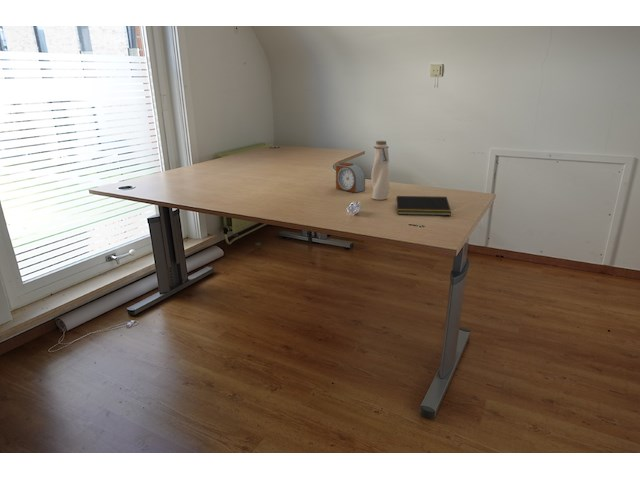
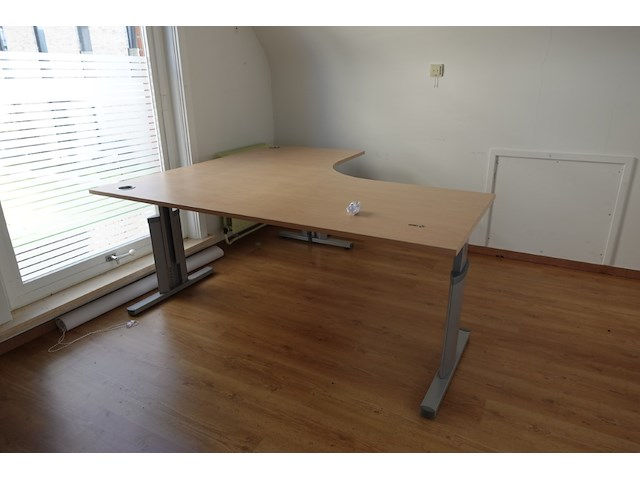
- water bottle [370,140,391,201]
- alarm clock [335,162,366,193]
- notepad [394,195,452,216]
